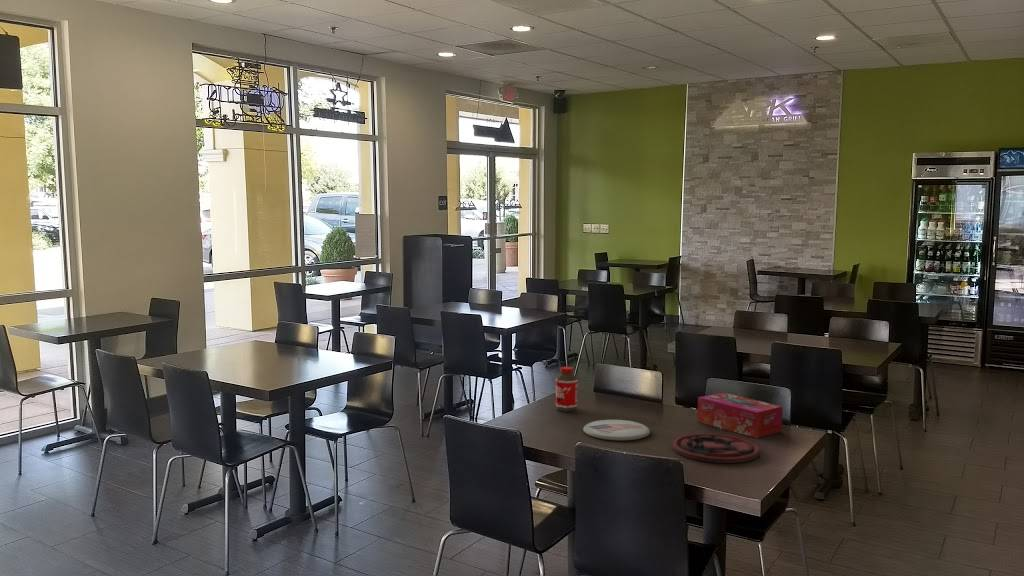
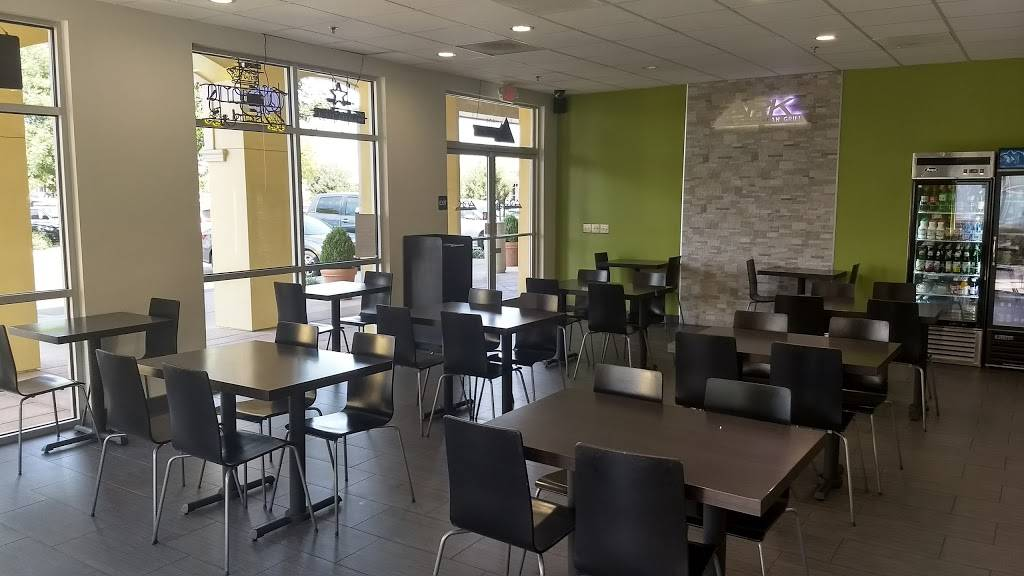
- plate [582,419,651,442]
- bottle [555,366,579,413]
- tissue box [696,392,783,439]
- plate [672,433,761,464]
